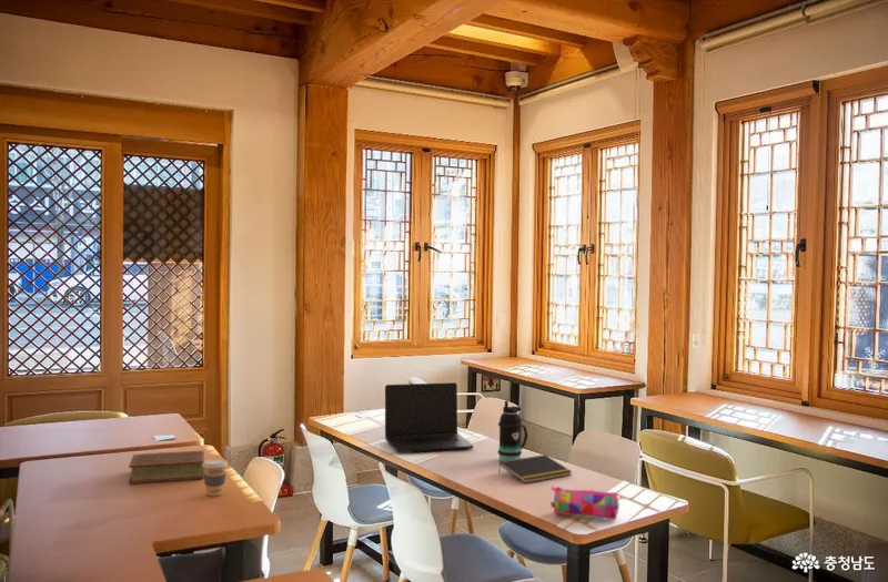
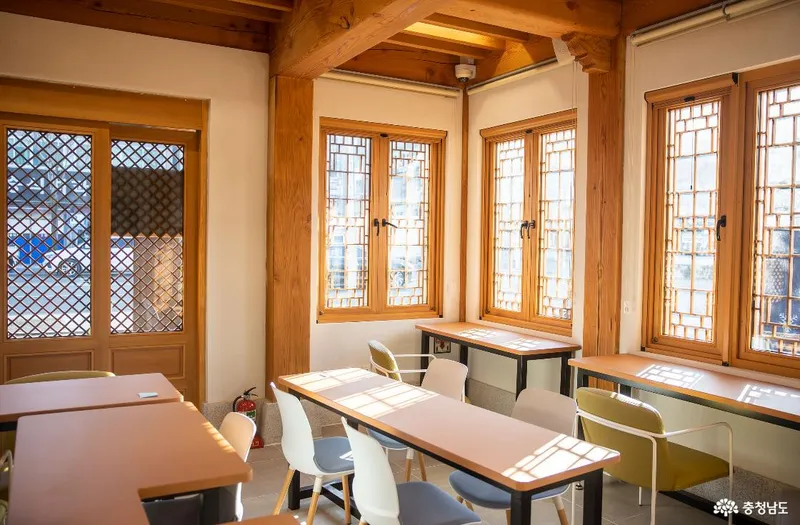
- bottle [496,400,529,462]
- laptop [384,381,474,453]
- pencil case [549,484,620,521]
- book [128,449,205,484]
- coffee cup [202,458,229,497]
- notepad [497,453,573,484]
